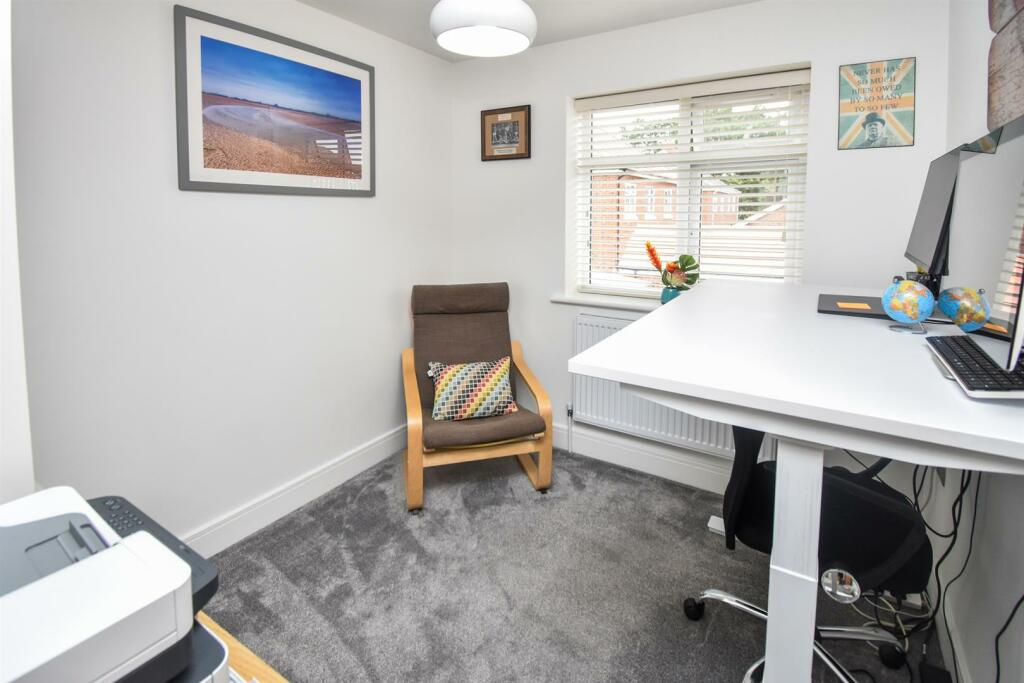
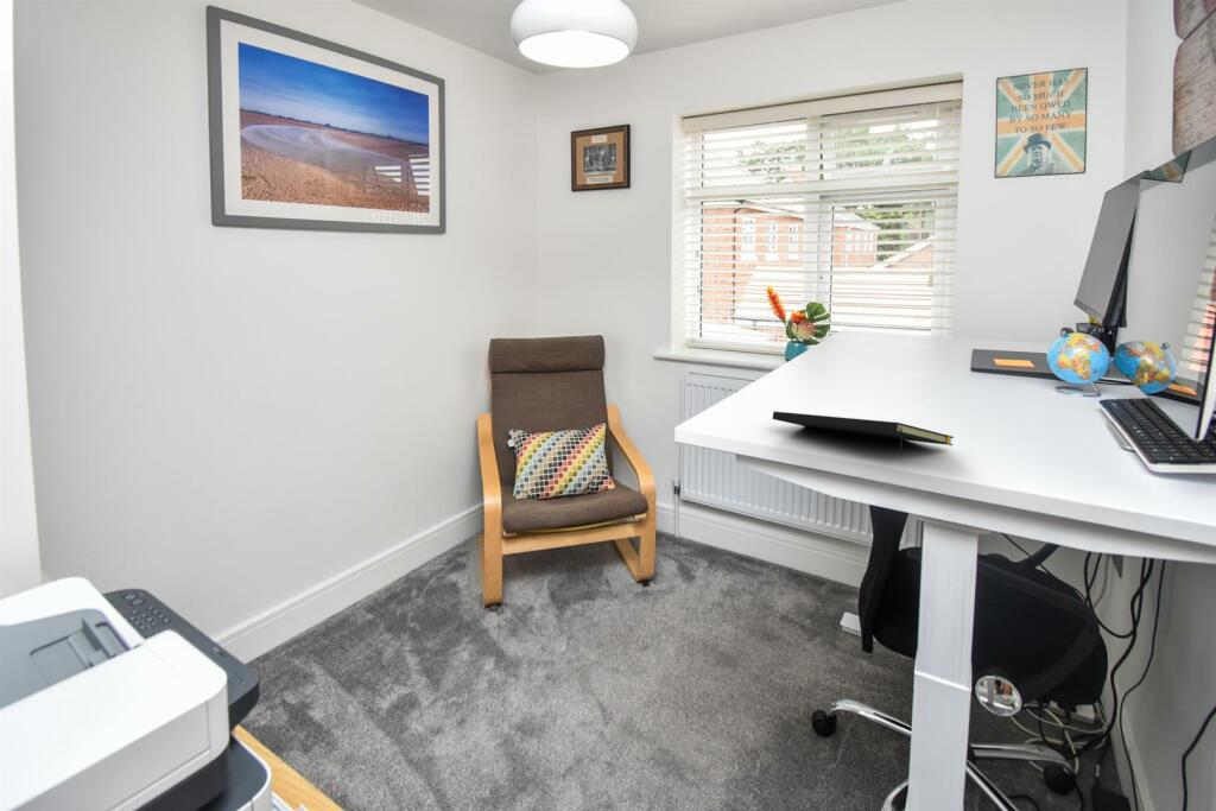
+ notepad [772,411,955,455]
